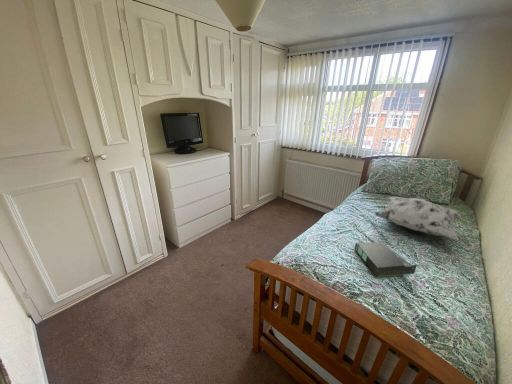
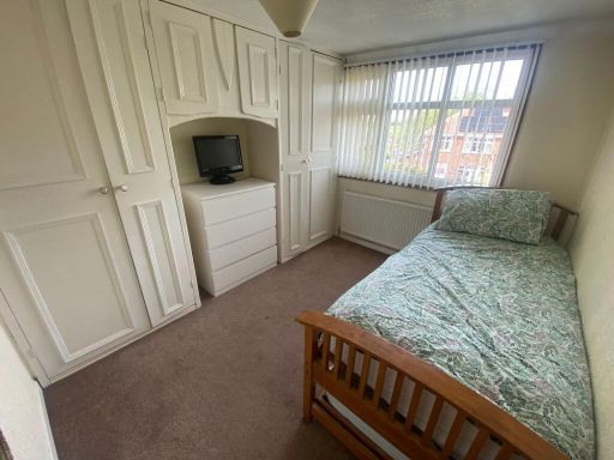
- box [354,241,418,278]
- decorative pillow [374,196,460,241]
